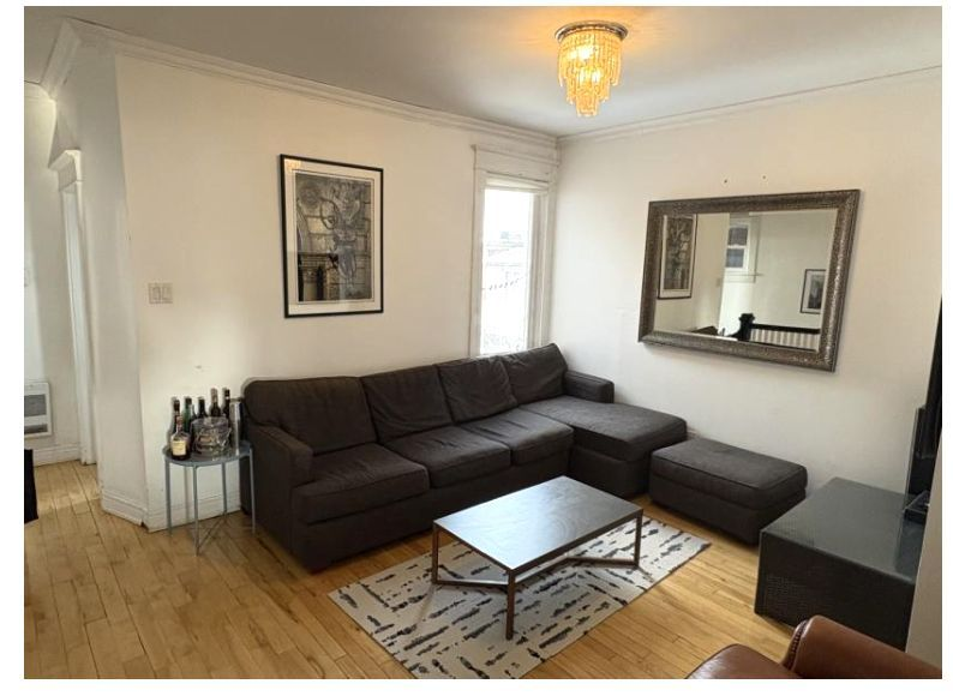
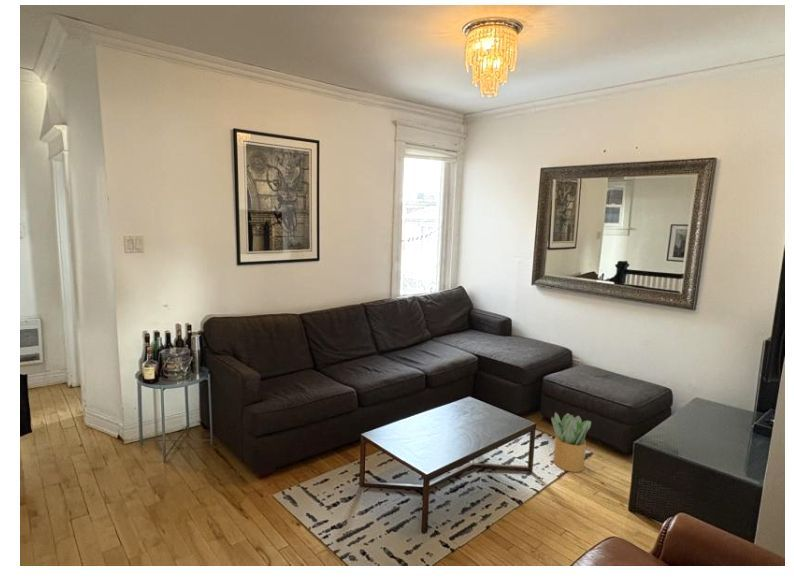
+ potted plant [551,411,592,473]
